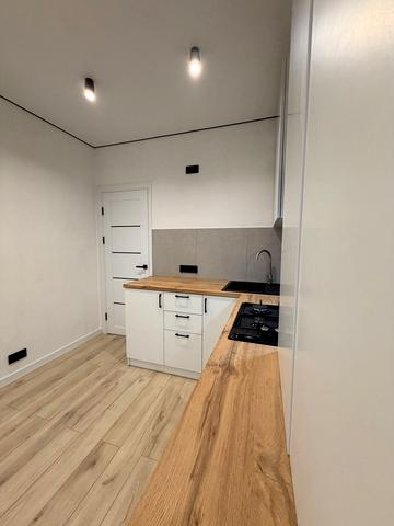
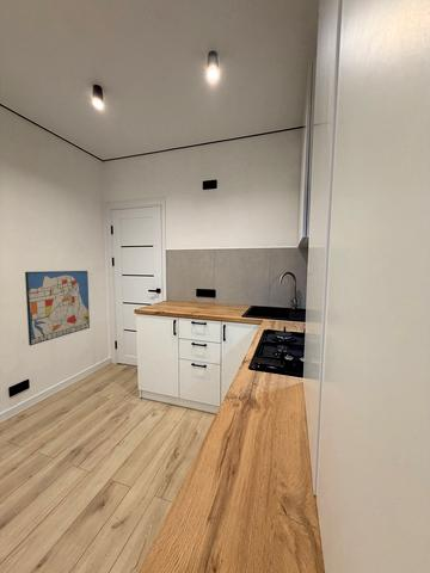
+ wall art [24,270,91,346]
